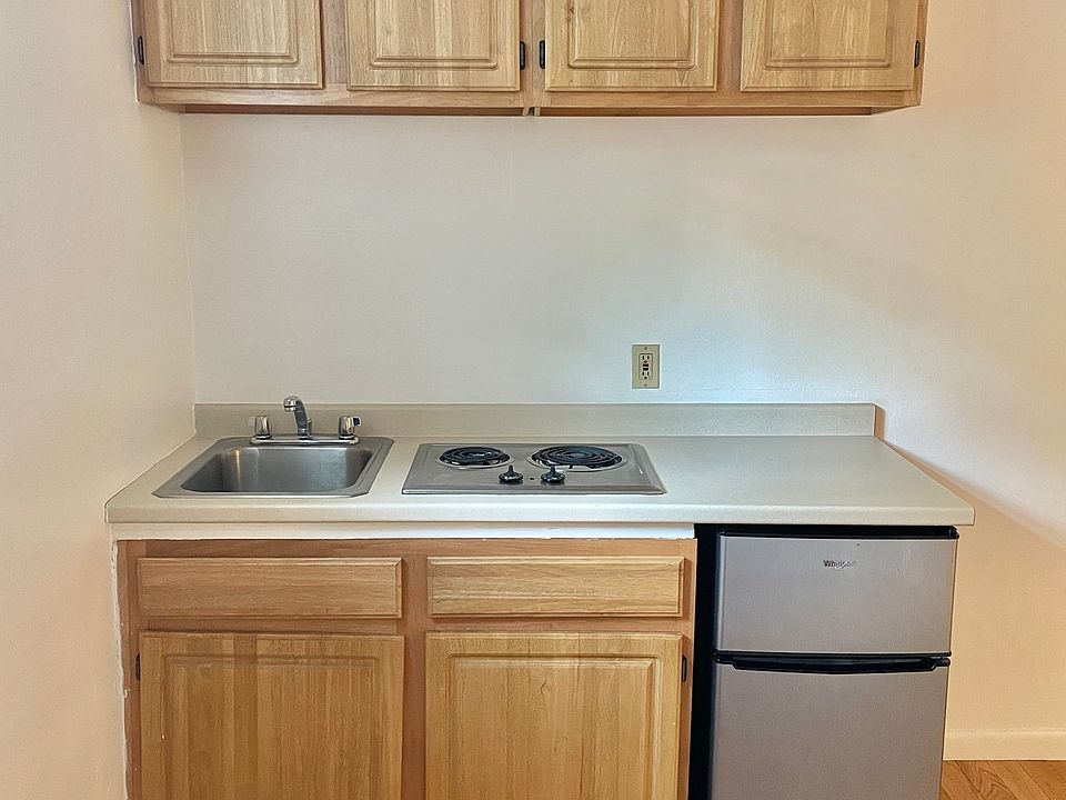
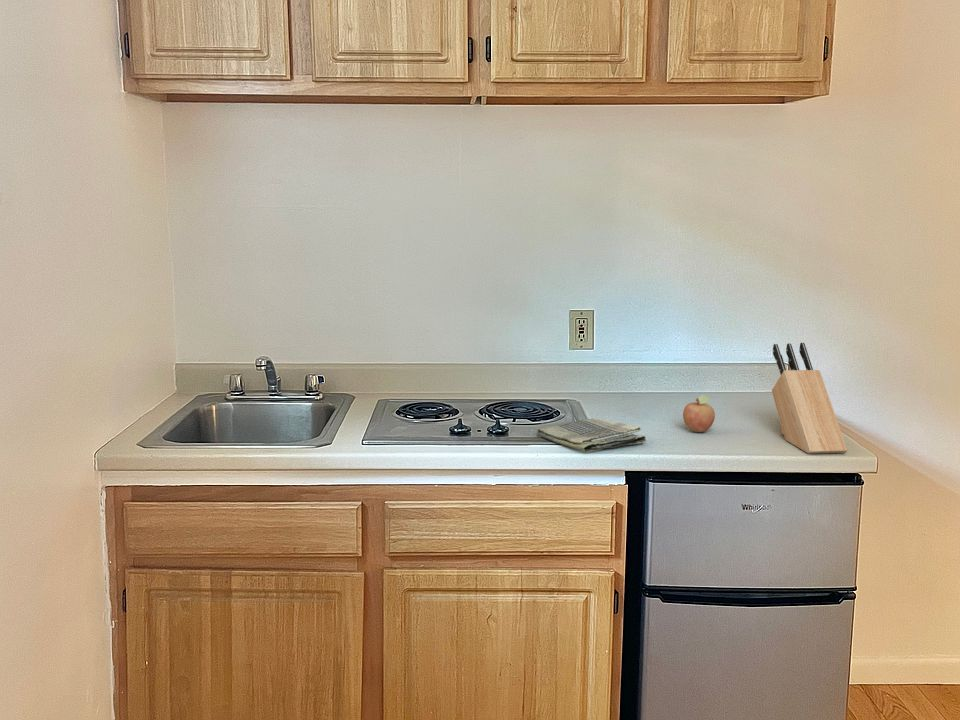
+ dish towel [536,417,647,454]
+ knife block [771,342,848,455]
+ fruit [682,394,716,433]
